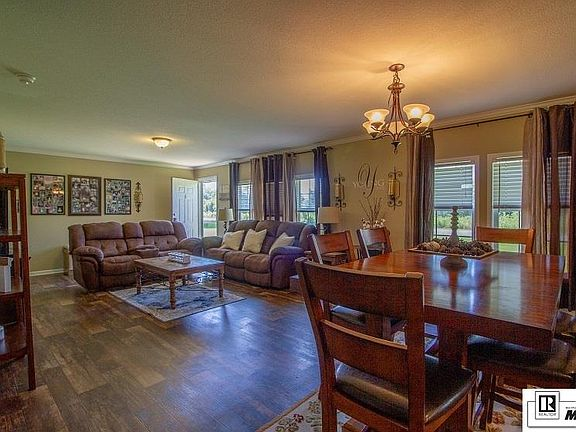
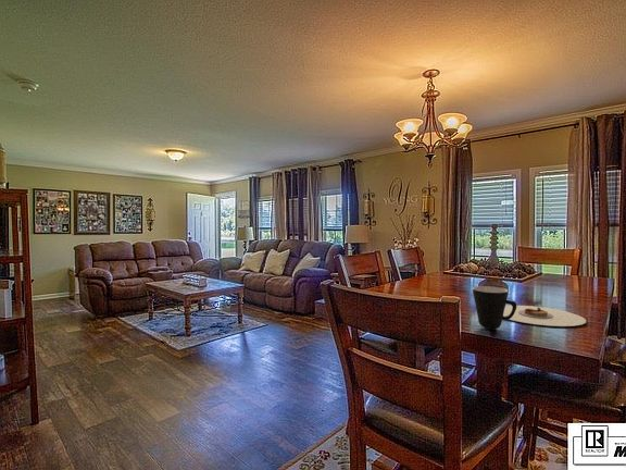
+ plate [503,305,587,327]
+ mug [472,285,517,330]
